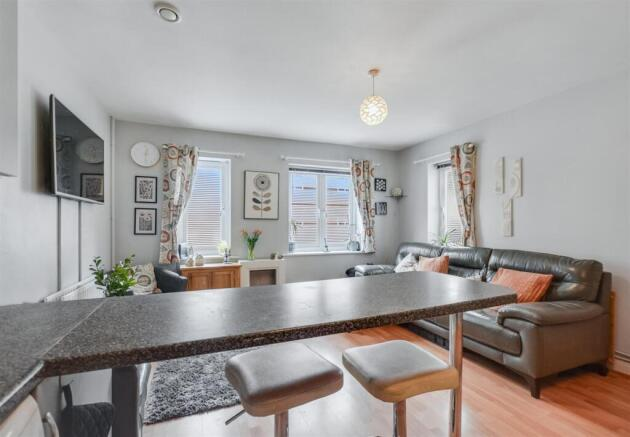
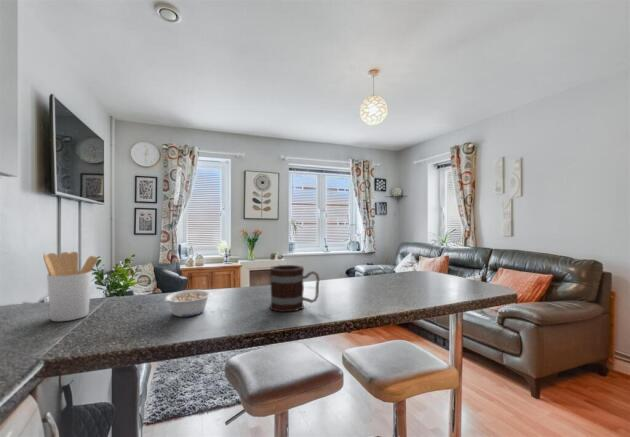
+ utensil holder [42,251,99,322]
+ legume [161,289,212,318]
+ mug [269,264,321,313]
